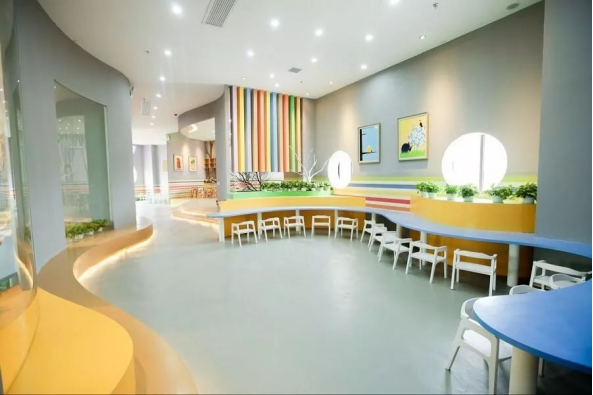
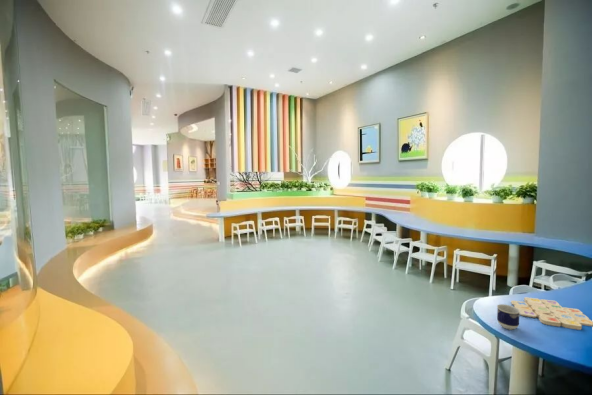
+ alphabet tiles [510,296,593,331]
+ cup [496,303,520,331]
